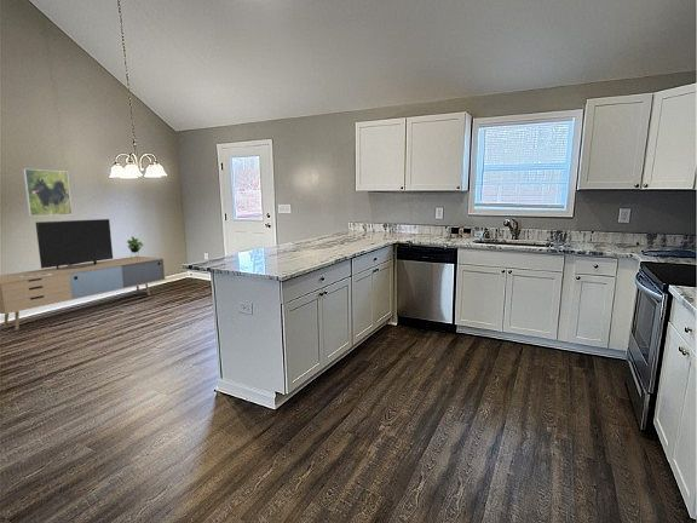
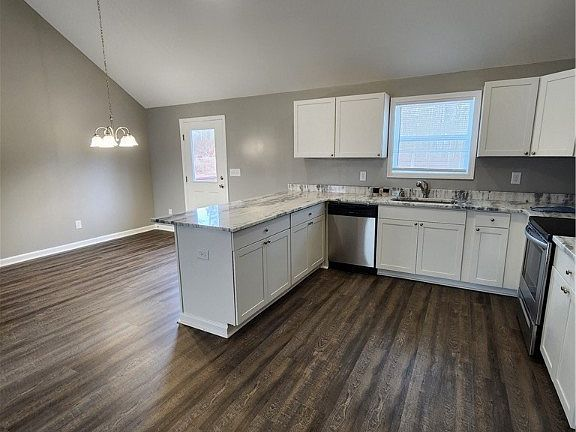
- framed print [22,168,74,217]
- media console [0,218,167,332]
